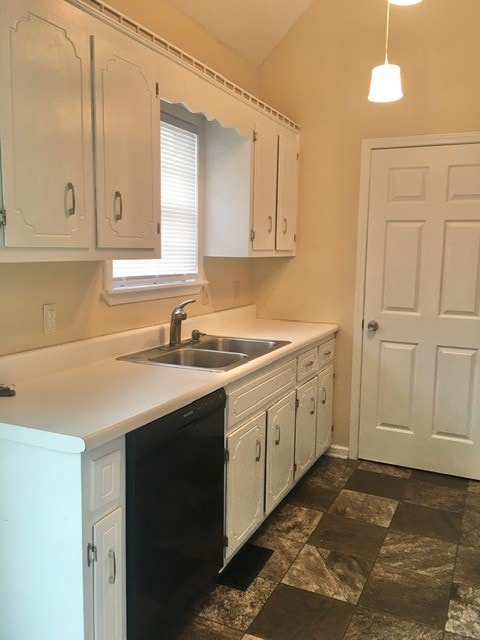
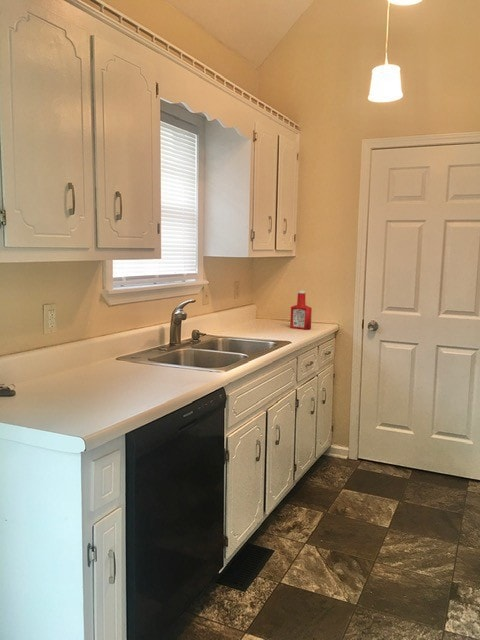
+ soap bottle [289,289,313,330]
